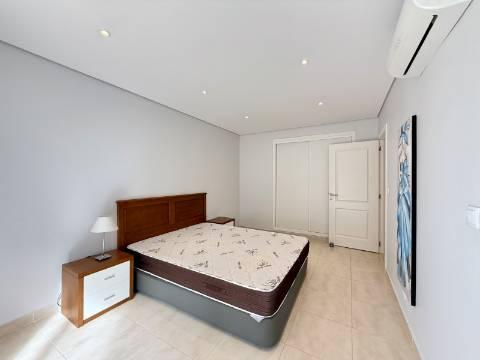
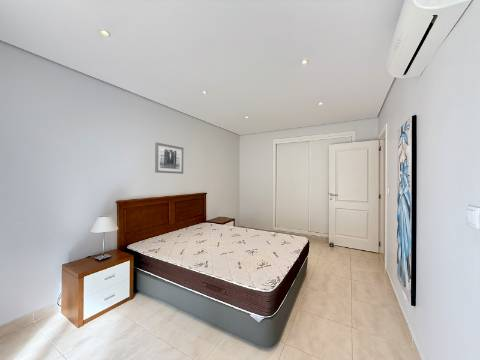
+ wall art [154,141,184,175]
